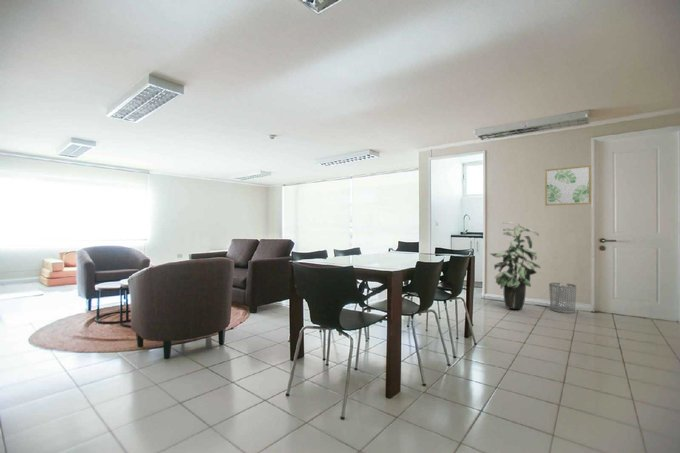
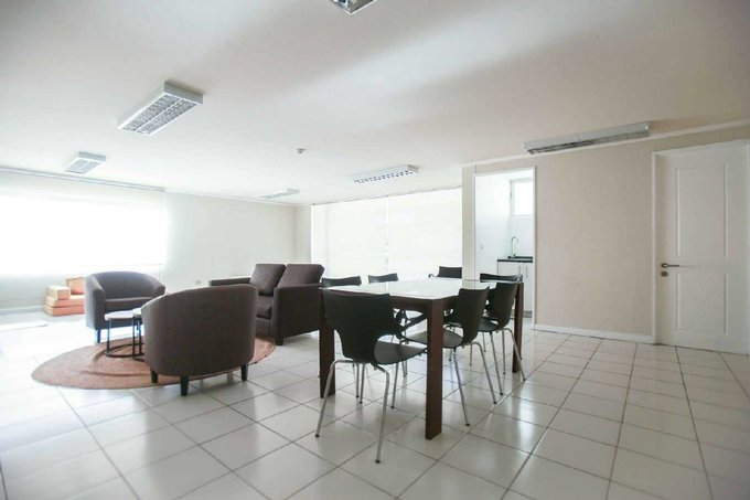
- indoor plant [489,221,541,311]
- waste bin [548,282,577,314]
- wall art [544,164,592,207]
